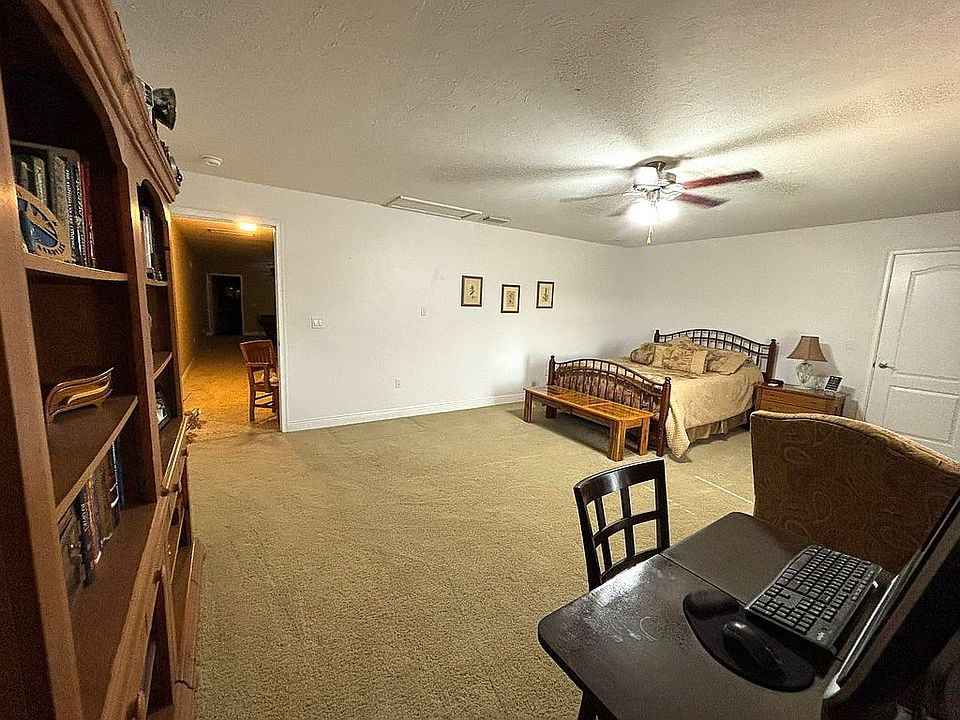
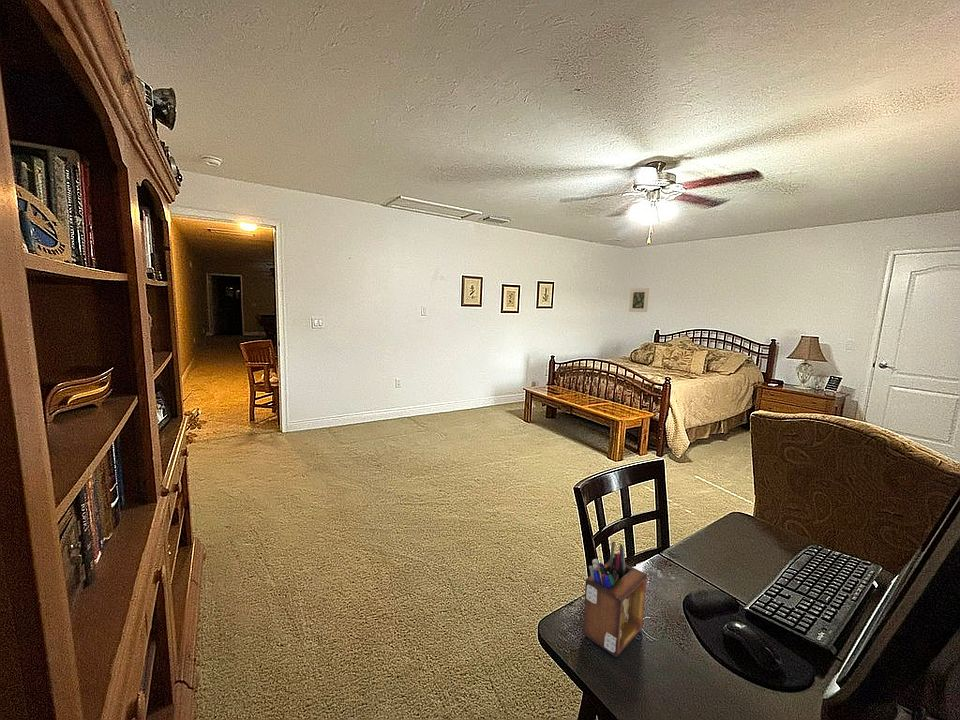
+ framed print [628,287,650,313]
+ desk organizer [582,540,648,658]
